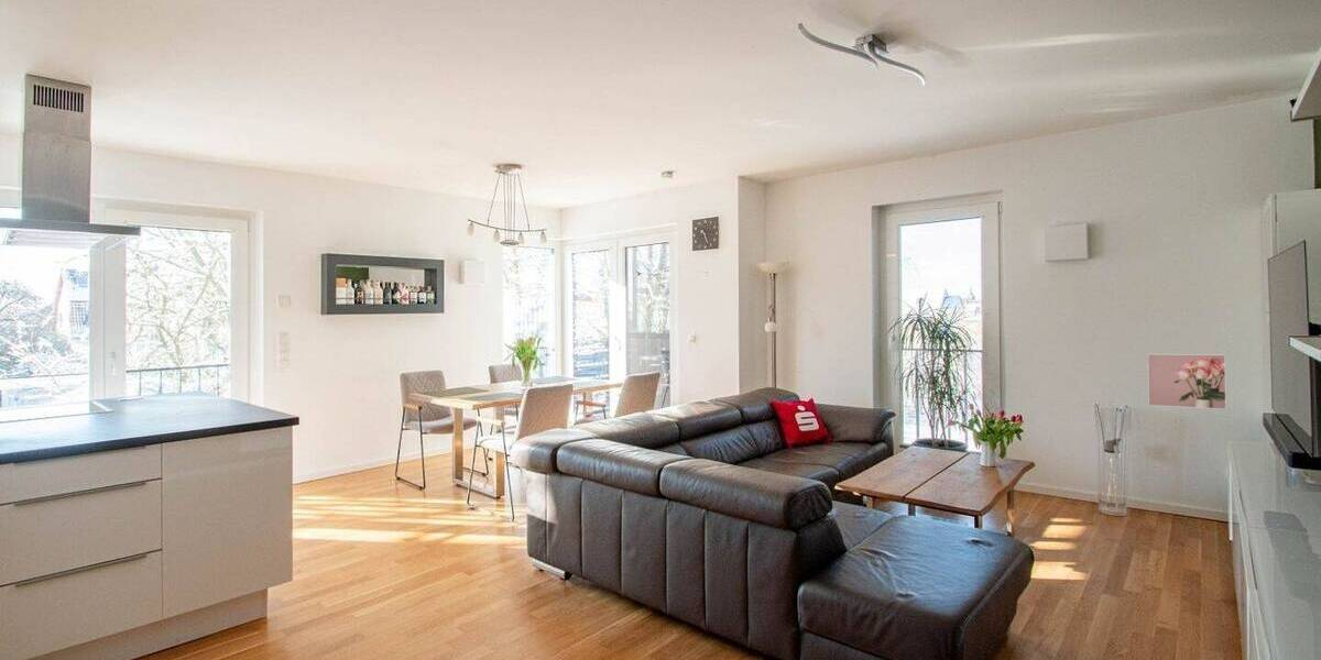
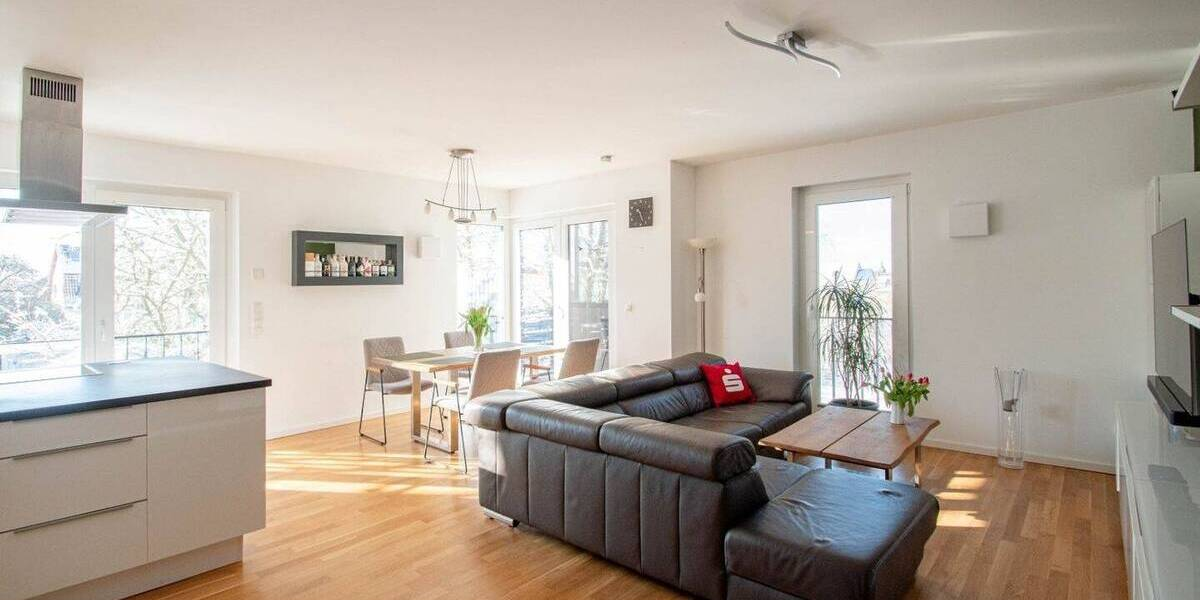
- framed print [1147,353,1227,410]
